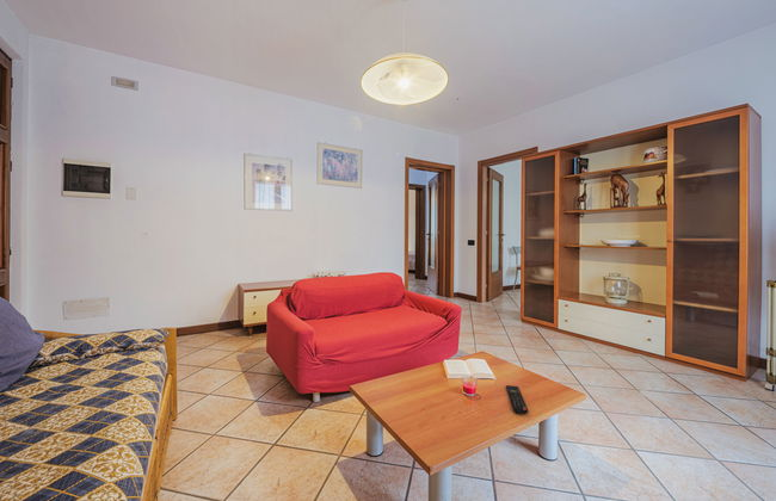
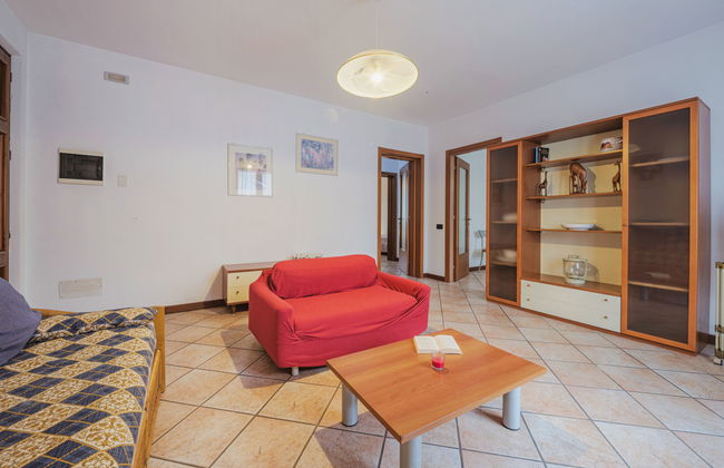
- remote control [505,384,529,415]
